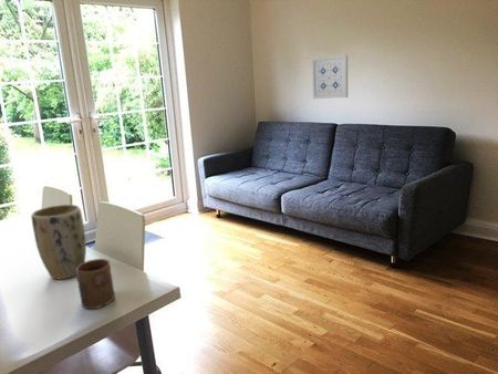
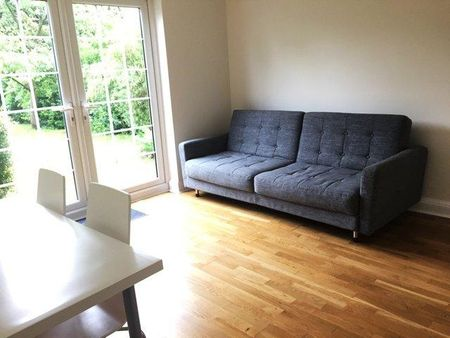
- plant pot [30,204,87,280]
- cup [76,258,116,310]
- wall art [311,54,349,100]
